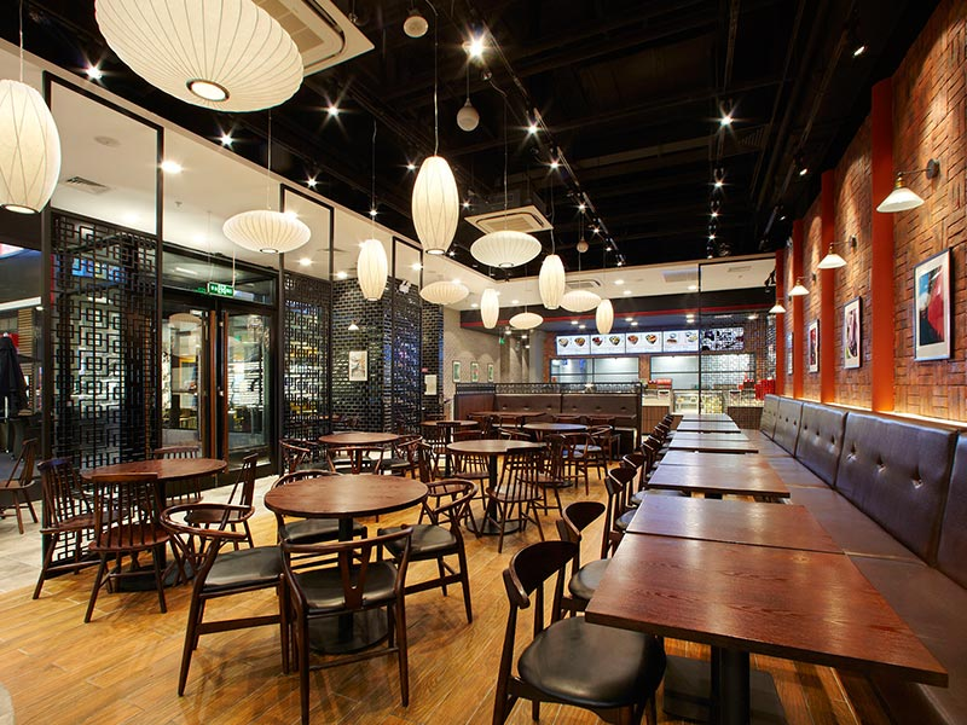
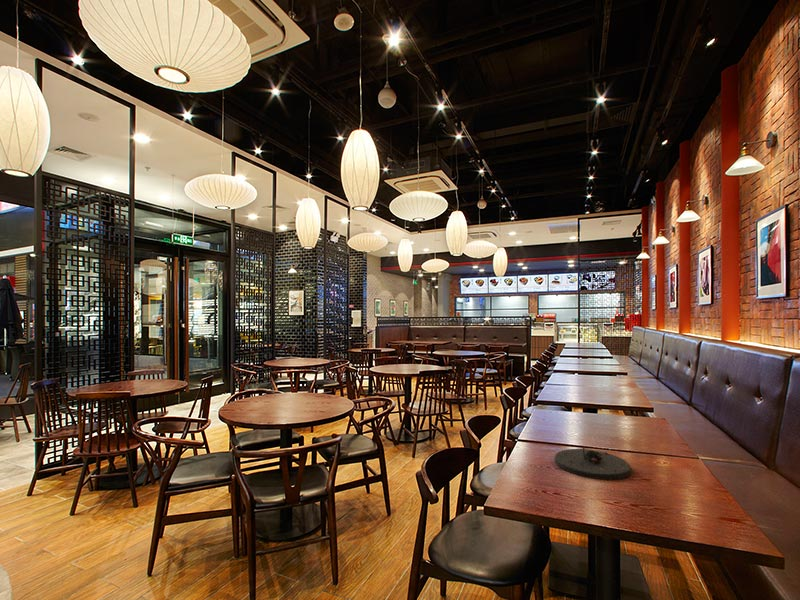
+ plate [554,447,632,481]
